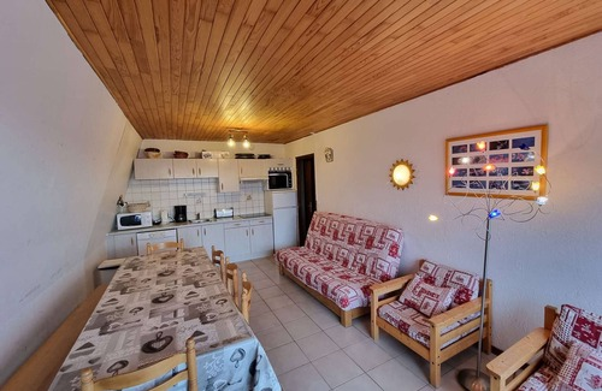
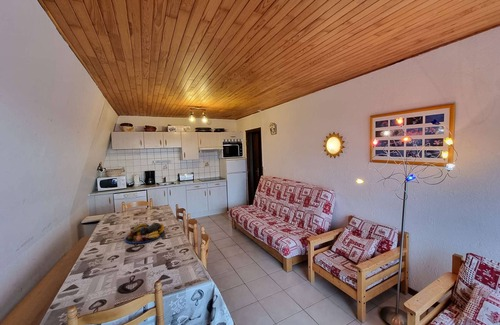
+ fruit bowl [124,222,166,244]
